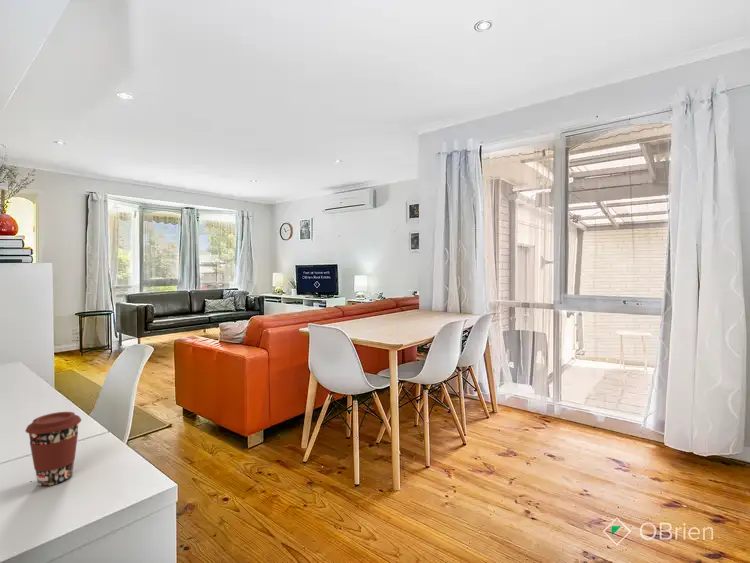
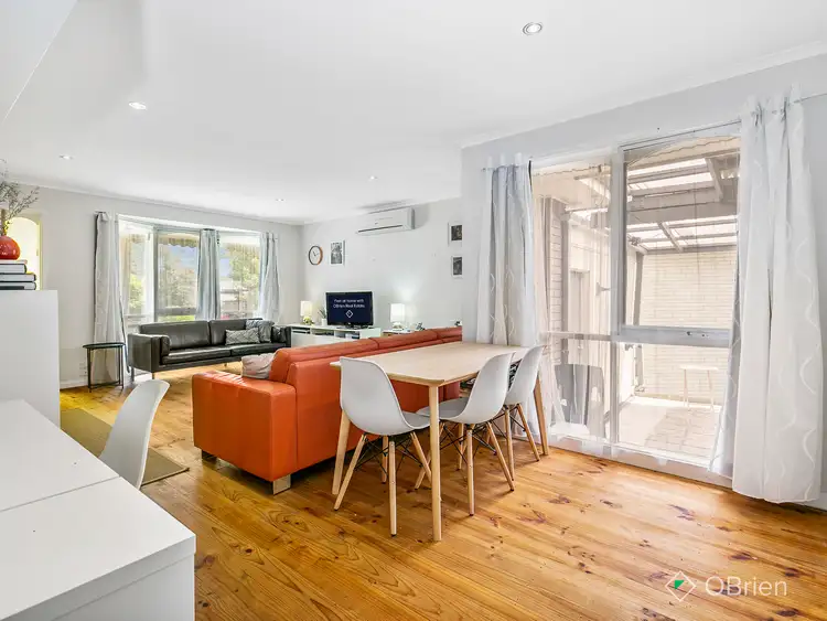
- coffee cup [24,411,82,487]
